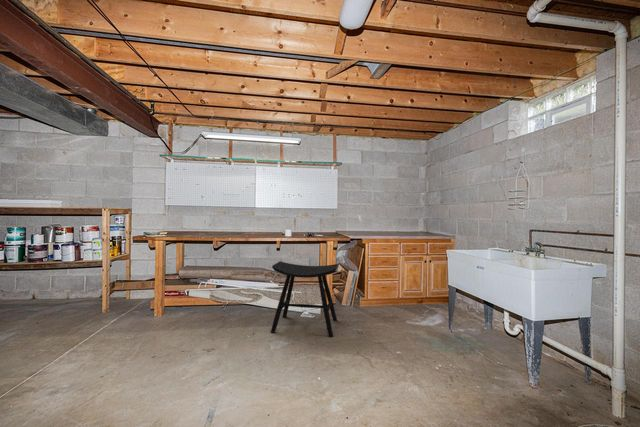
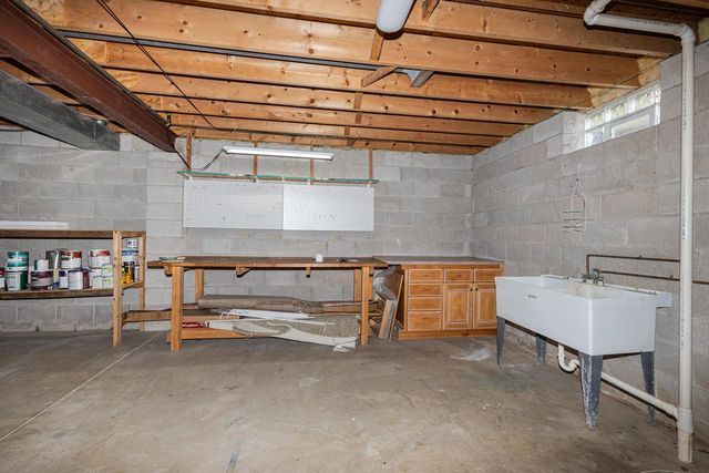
- stool [270,260,340,338]
